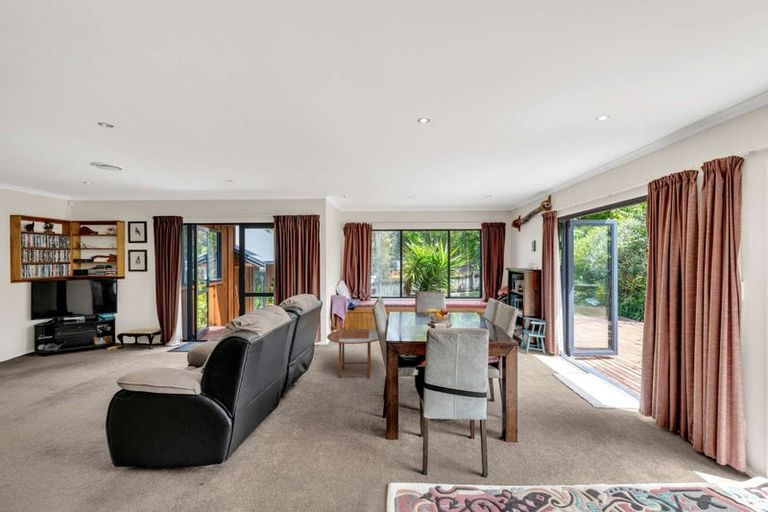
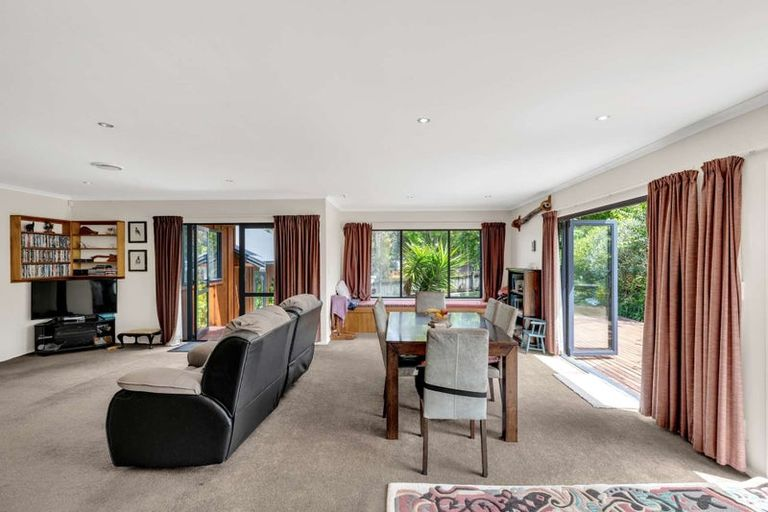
- side table [326,328,380,380]
